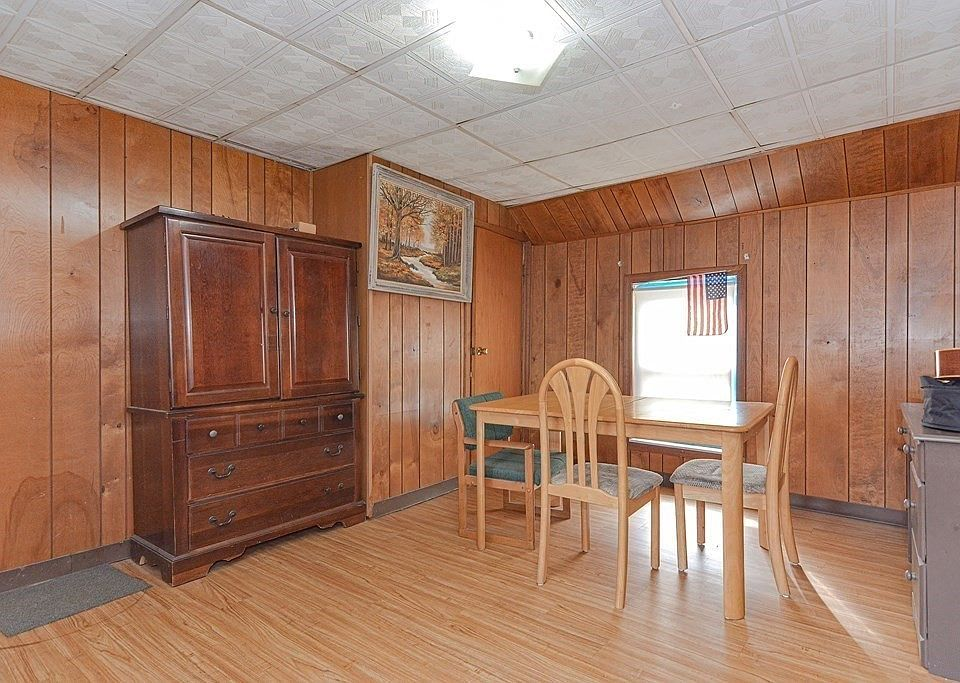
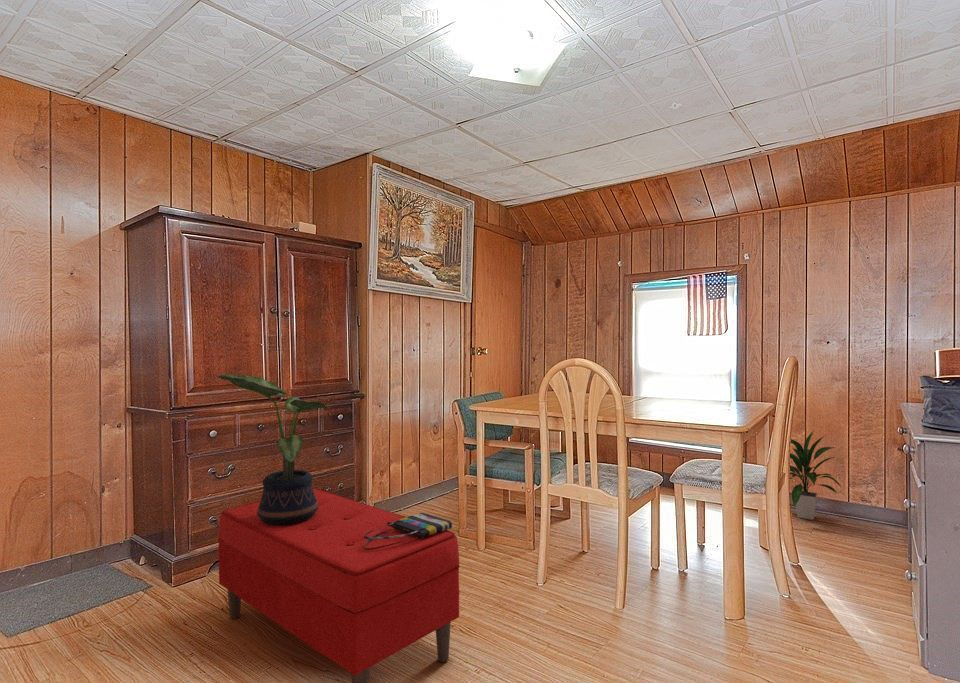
+ indoor plant [789,429,843,521]
+ potted plant [215,373,331,526]
+ bench [217,488,461,683]
+ tote bag [363,512,453,550]
